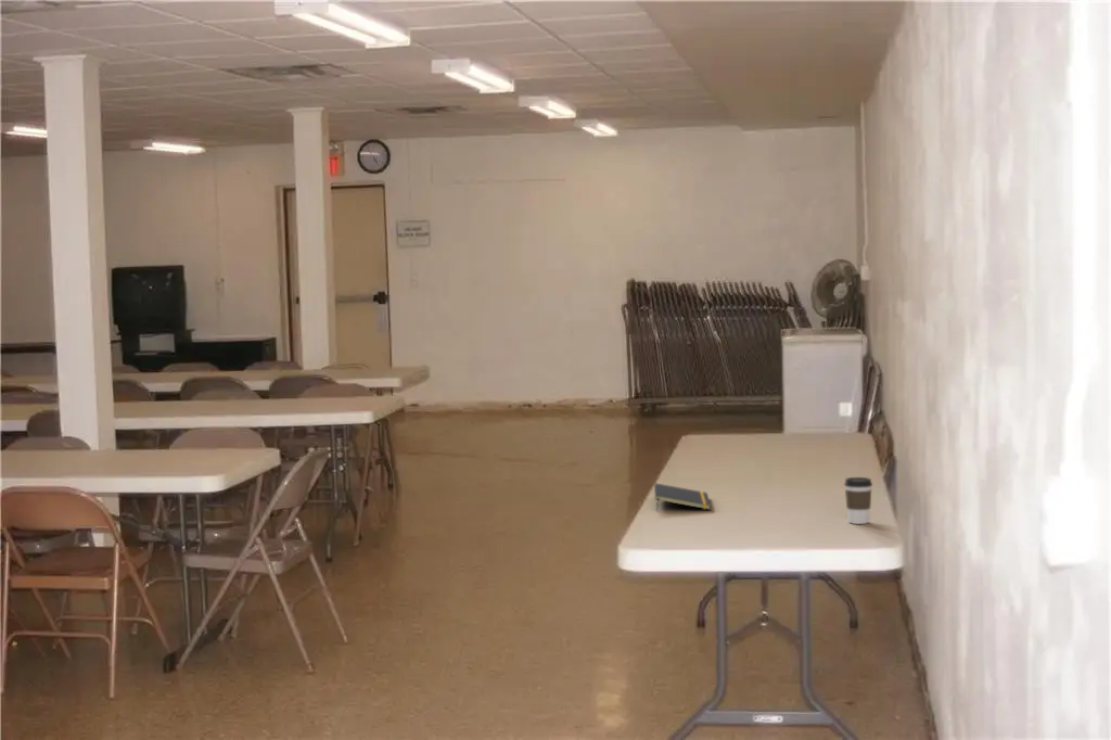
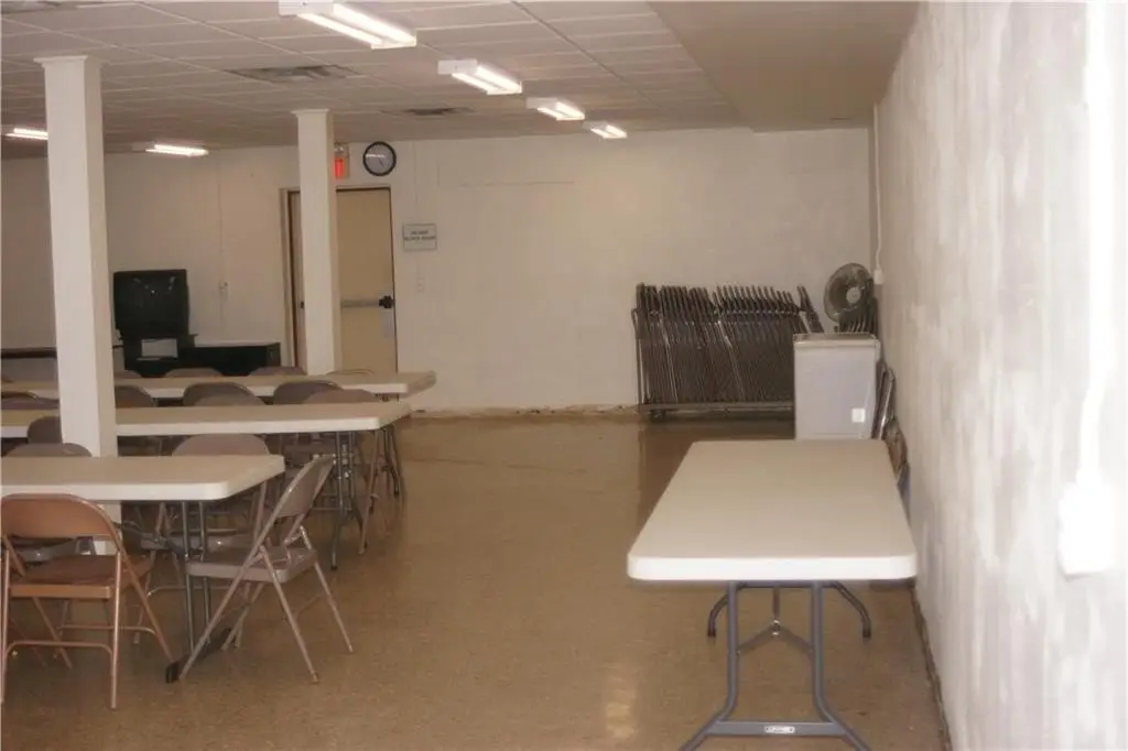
- notepad [653,482,712,512]
- coffee cup [843,476,873,525]
